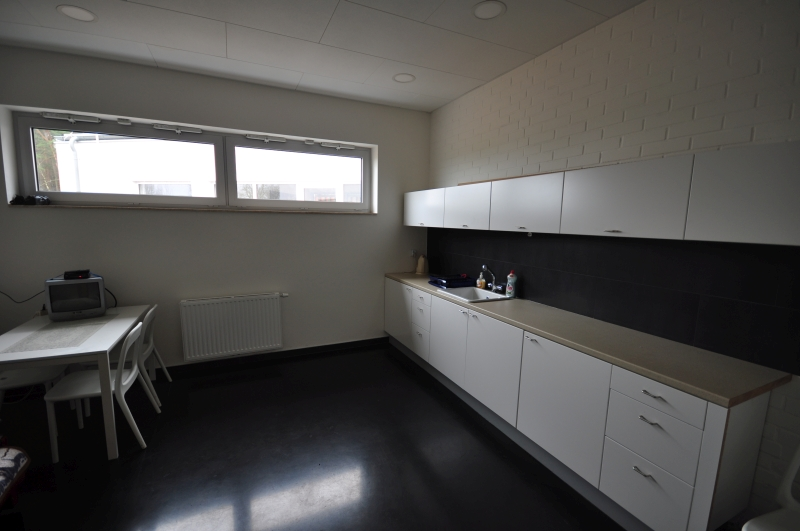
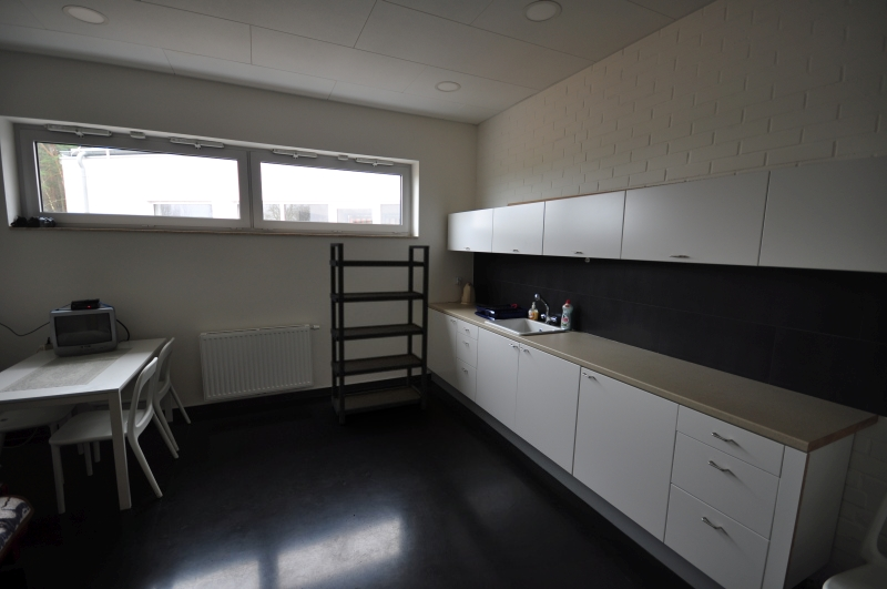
+ shelving unit [328,242,431,425]
